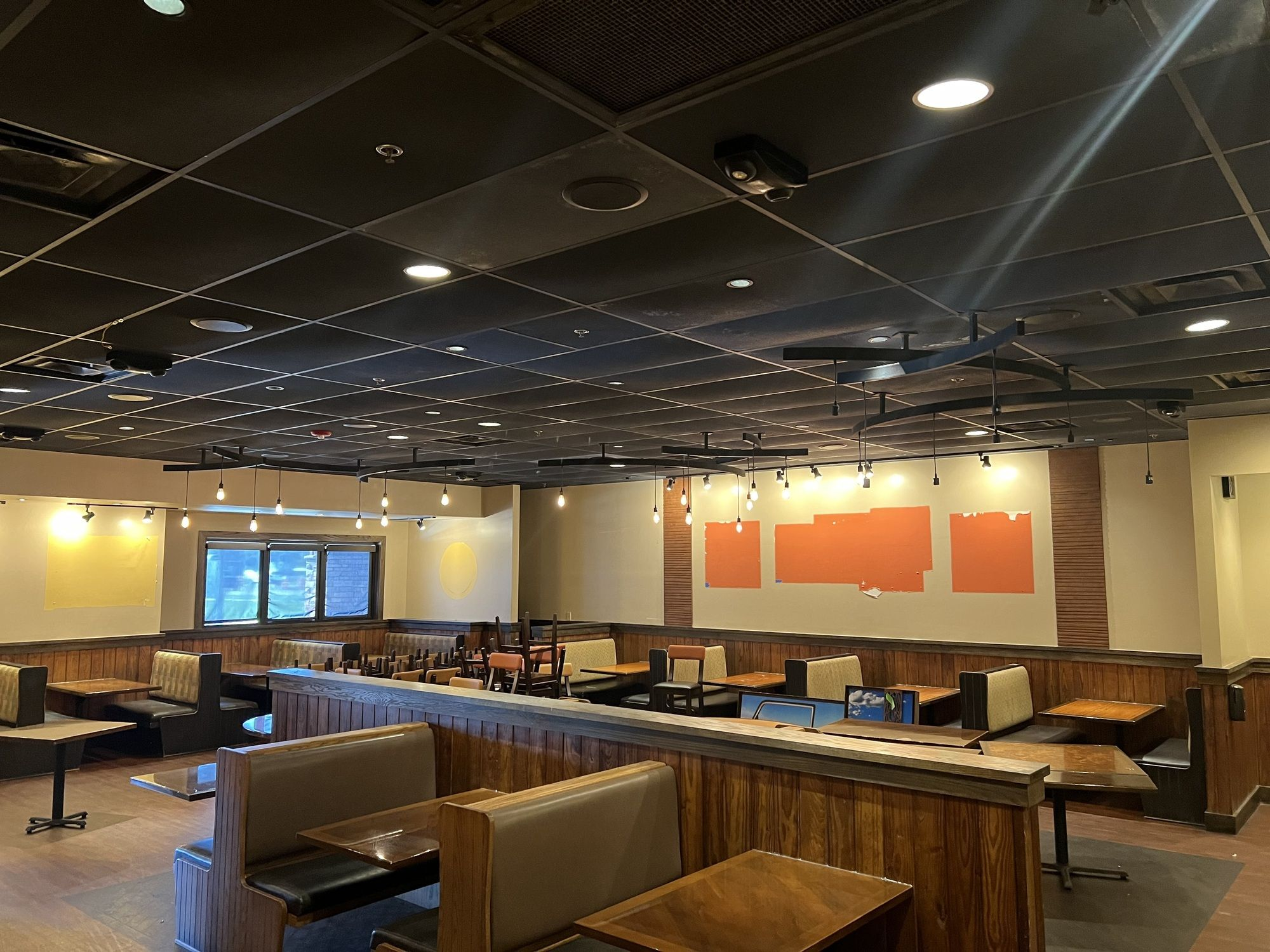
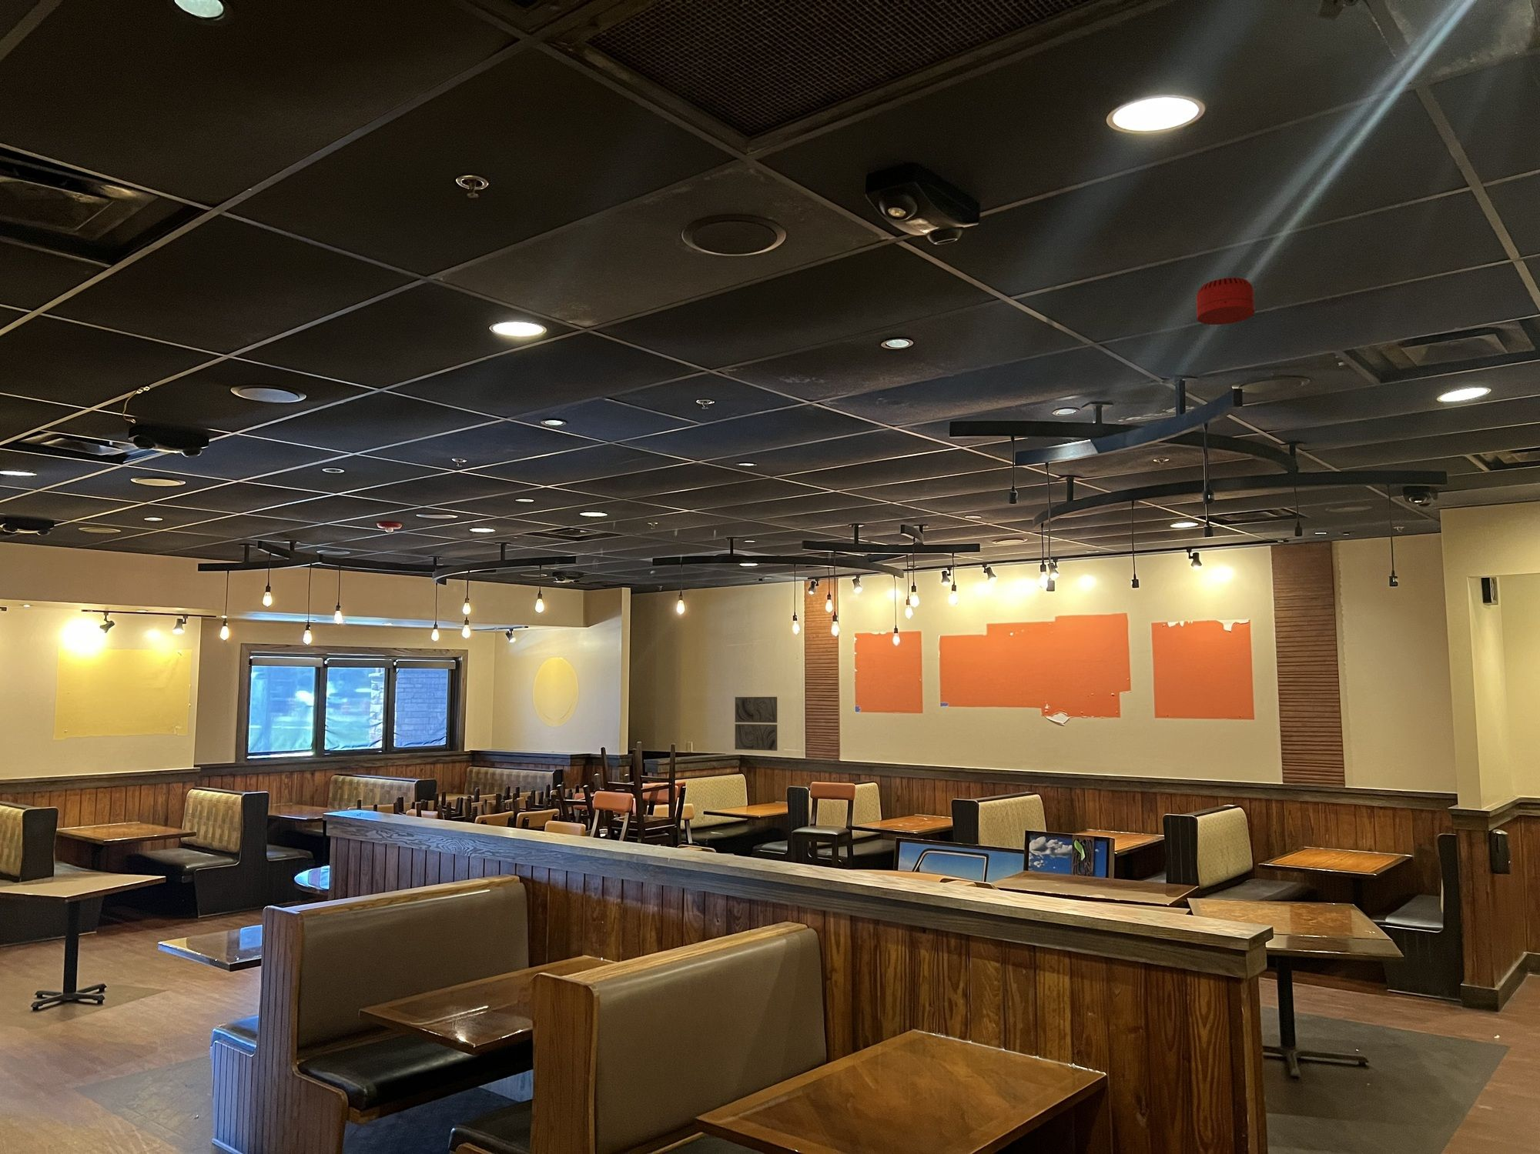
+ smoke detector [1196,276,1256,325]
+ wall art [735,696,778,752]
